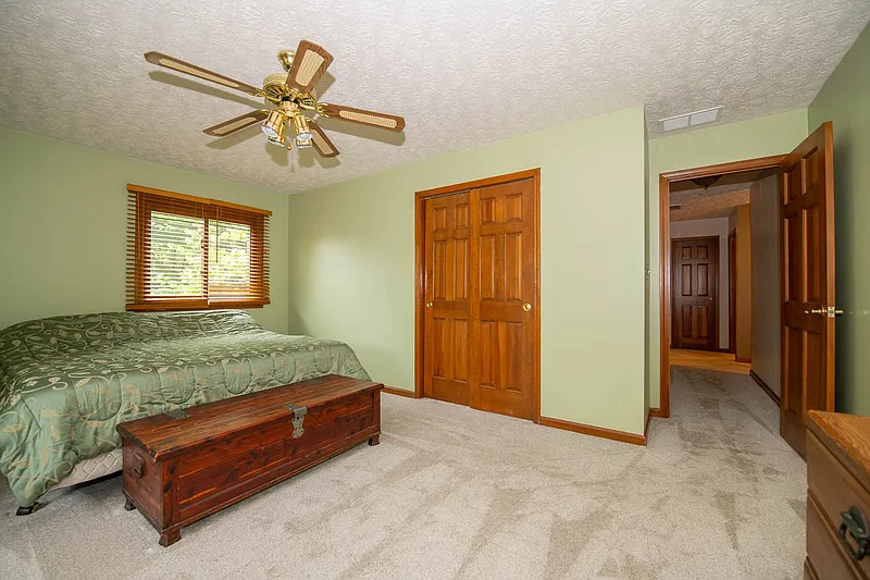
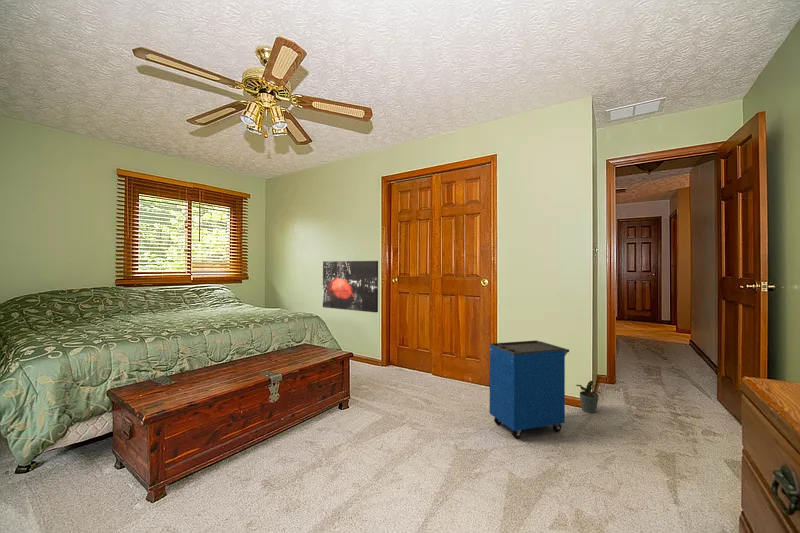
+ wall art [322,260,379,313]
+ cabinet [489,339,570,440]
+ potted plant [575,380,602,414]
